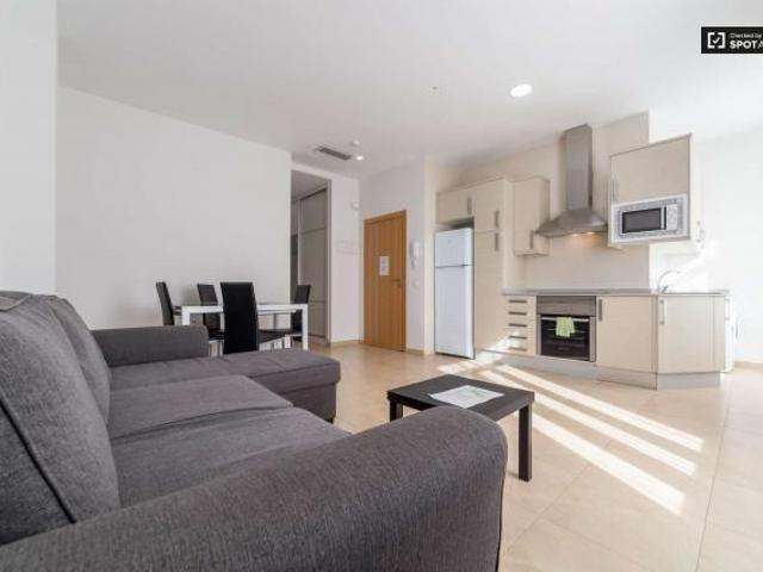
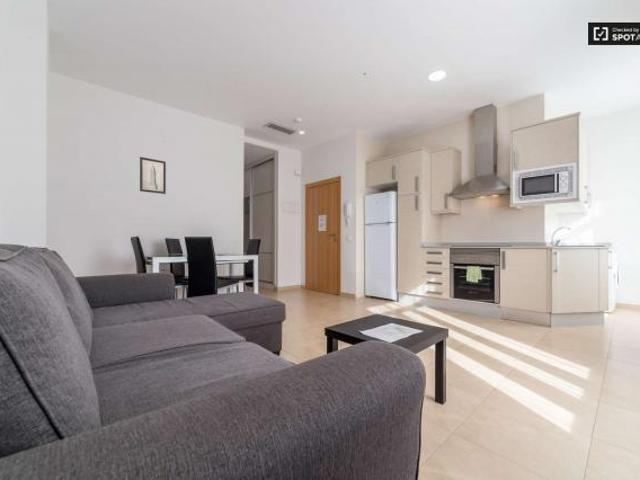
+ wall art [139,156,167,195]
